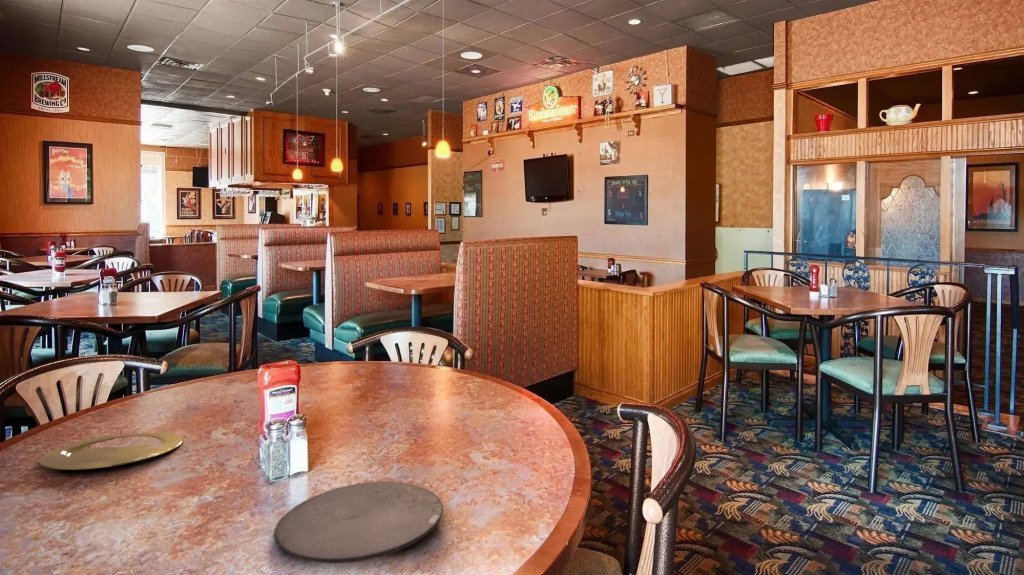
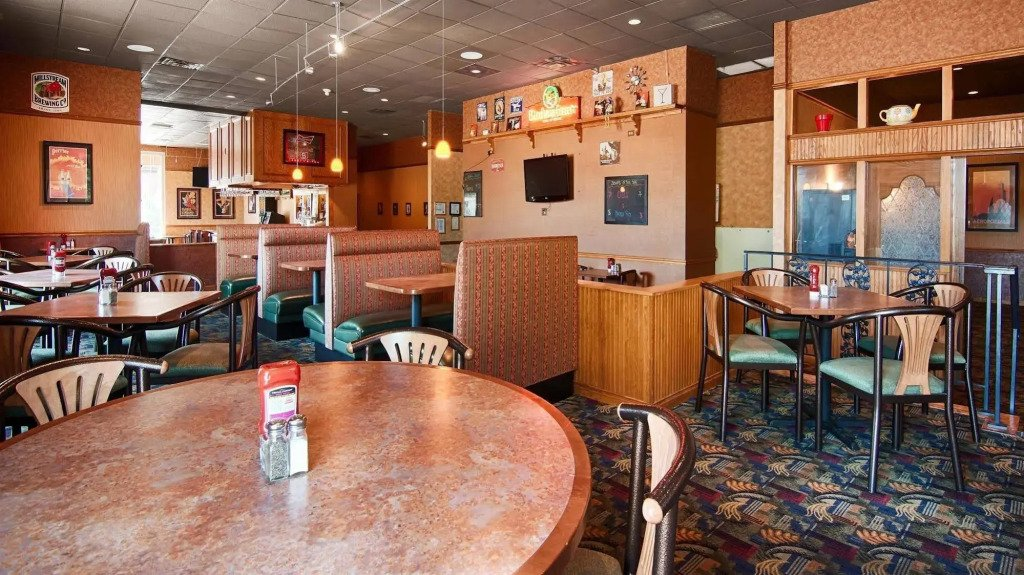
- plate [273,481,444,564]
- plate [39,431,184,471]
